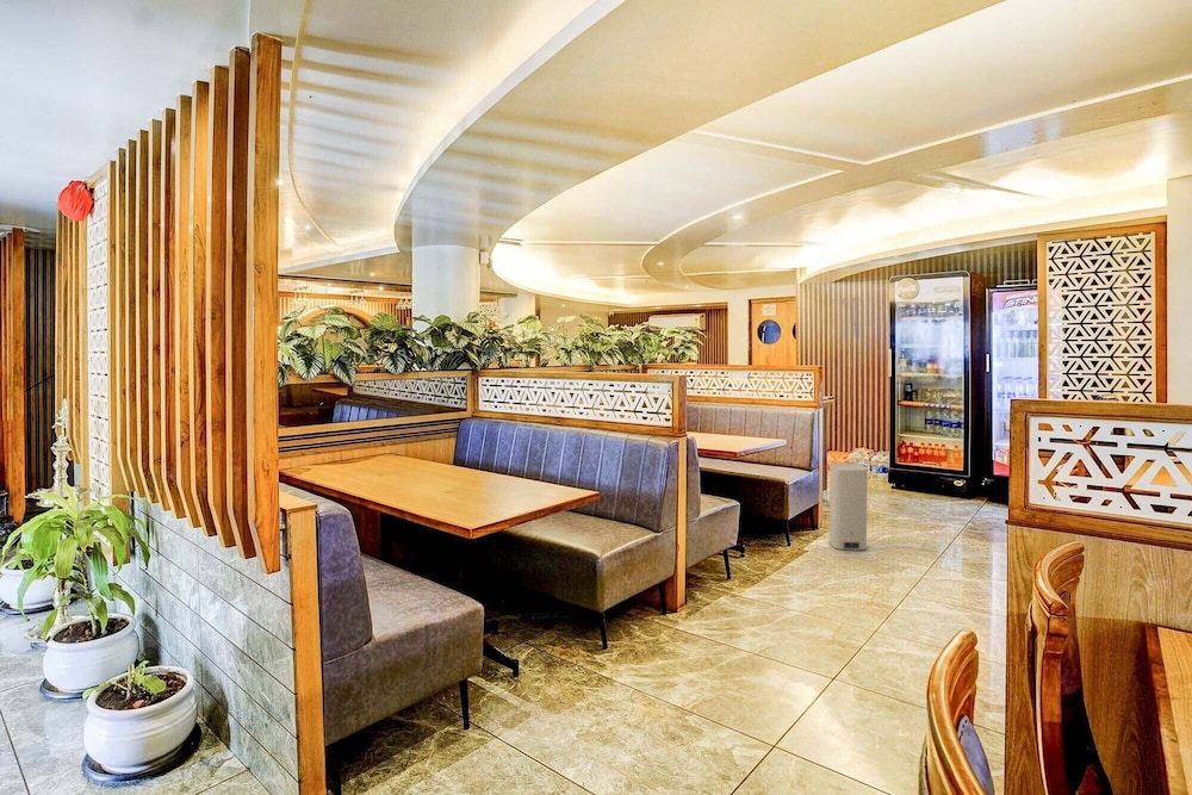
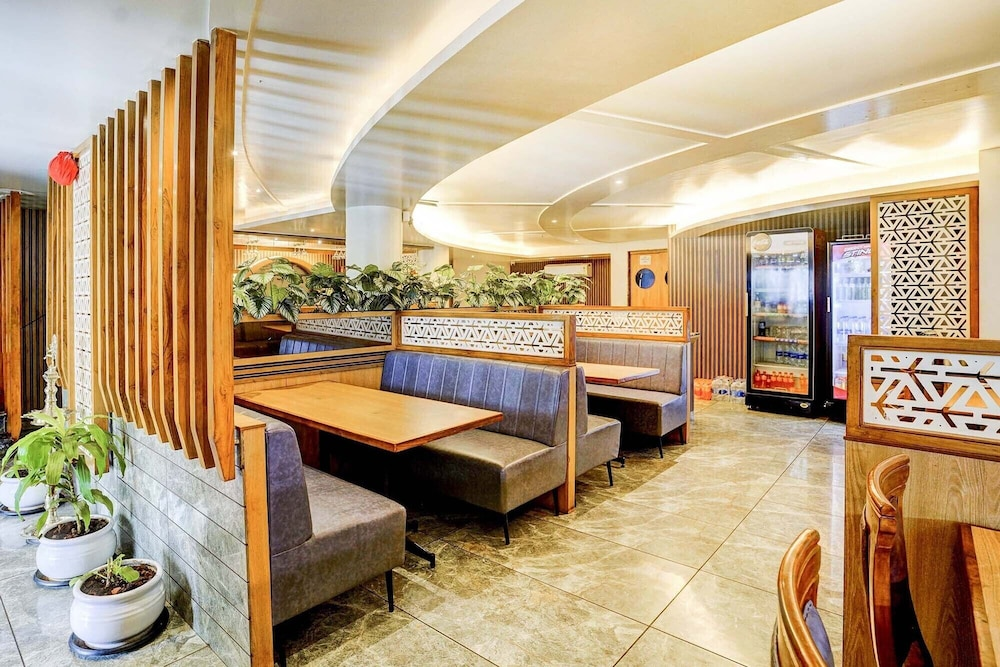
- water heater [828,461,869,551]
